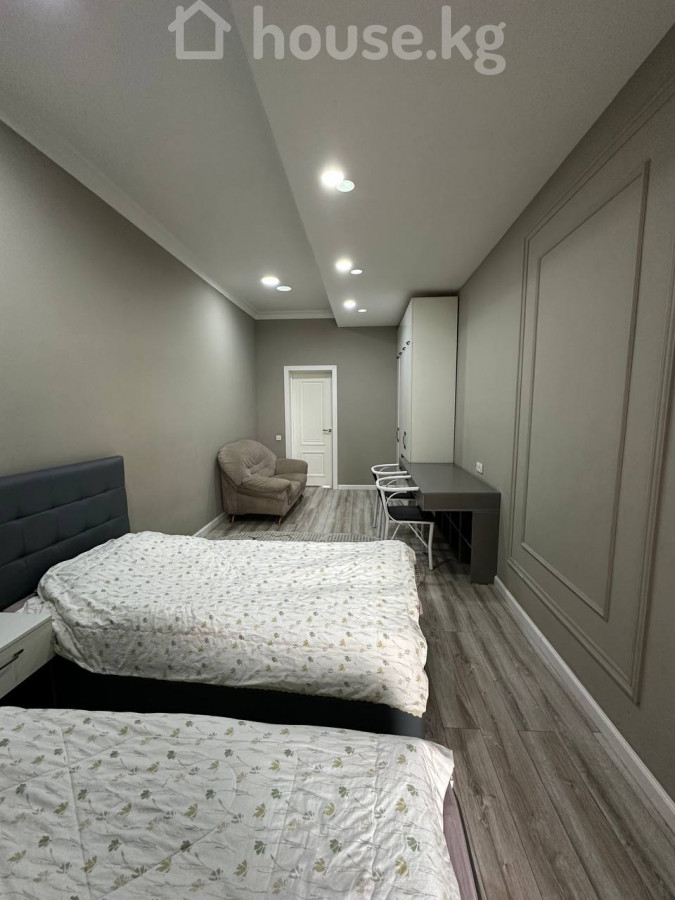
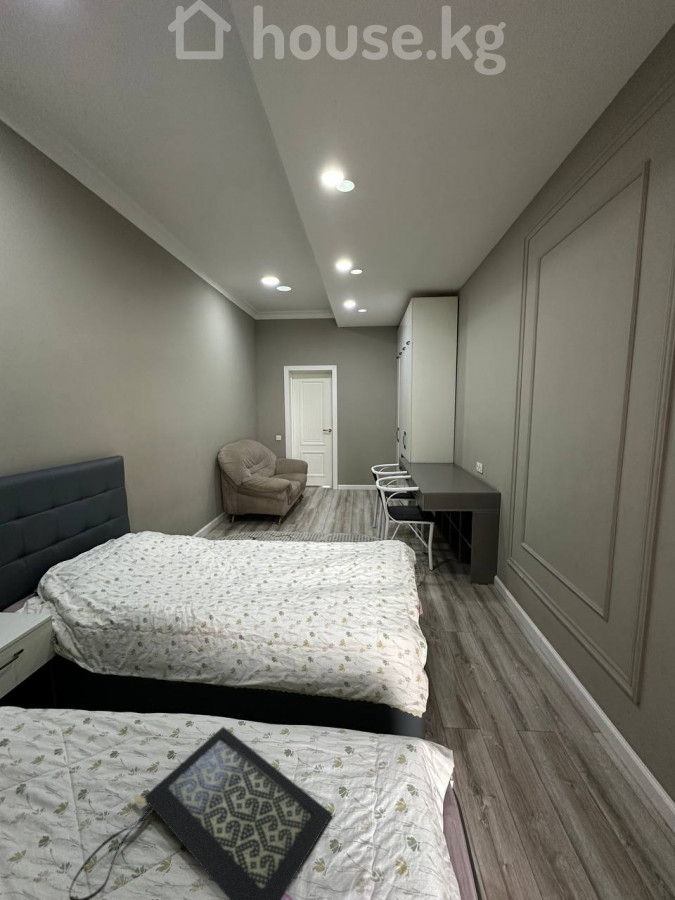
+ clutch bag [68,726,334,900]
